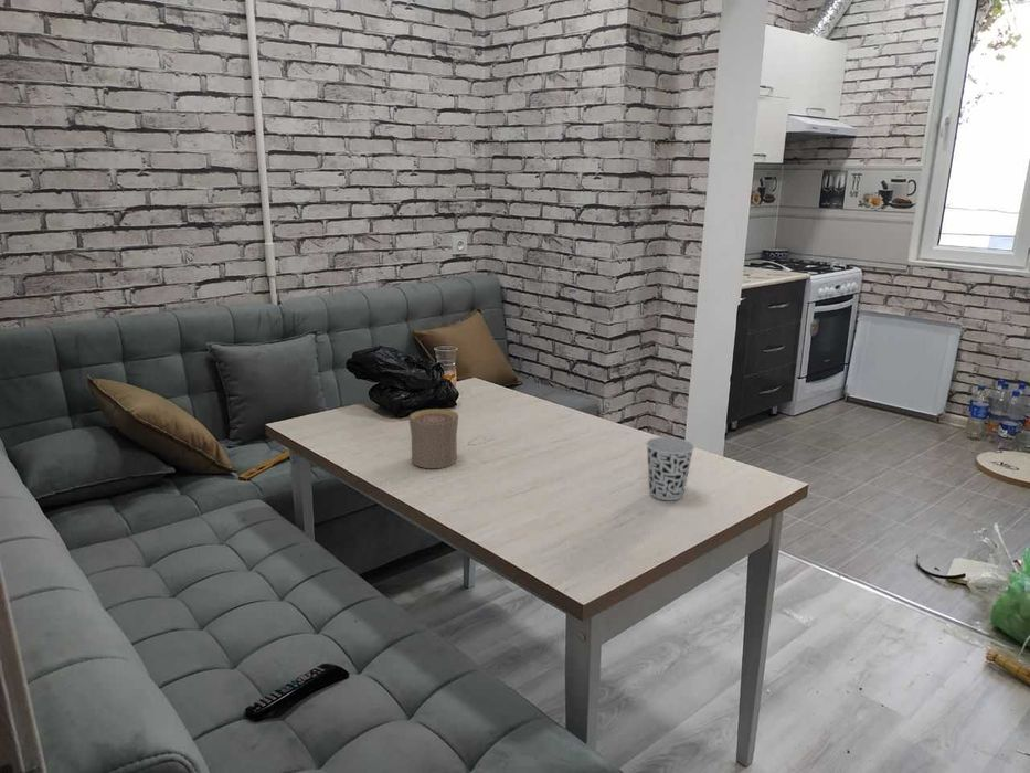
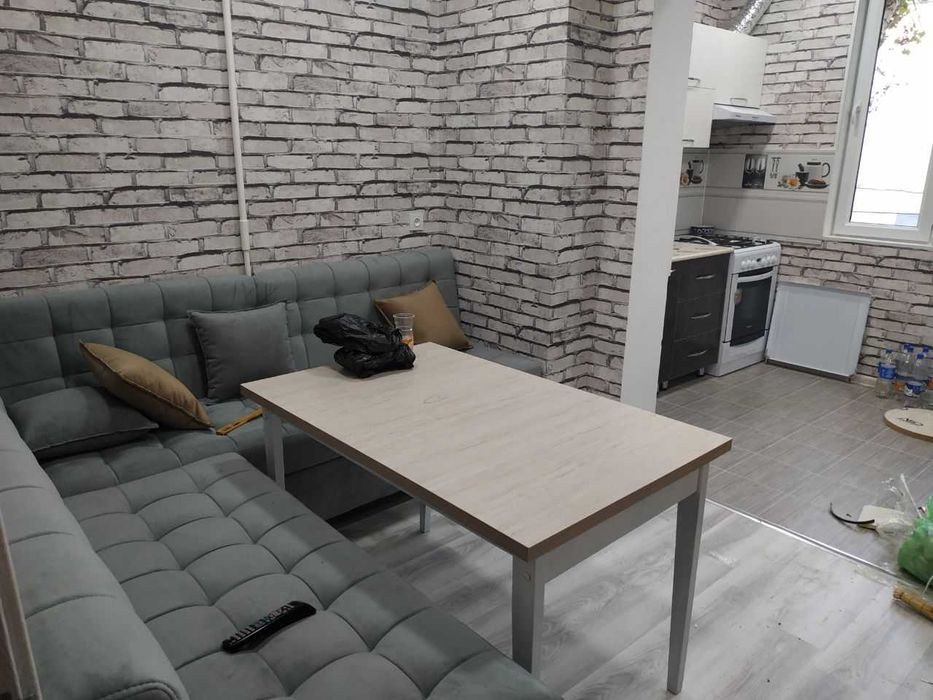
- cup [407,407,459,469]
- cup [645,436,695,501]
